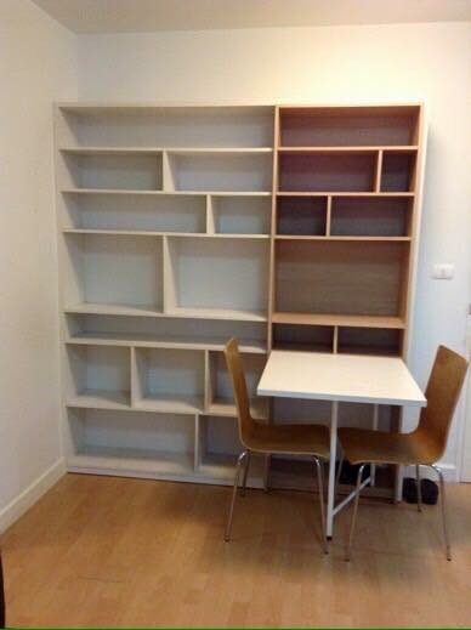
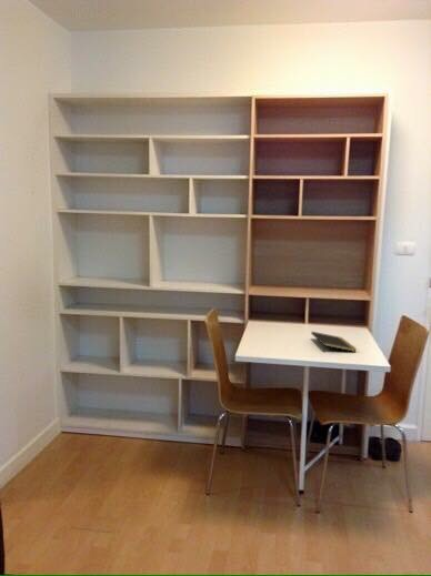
+ notepad [310,331,358,353]
